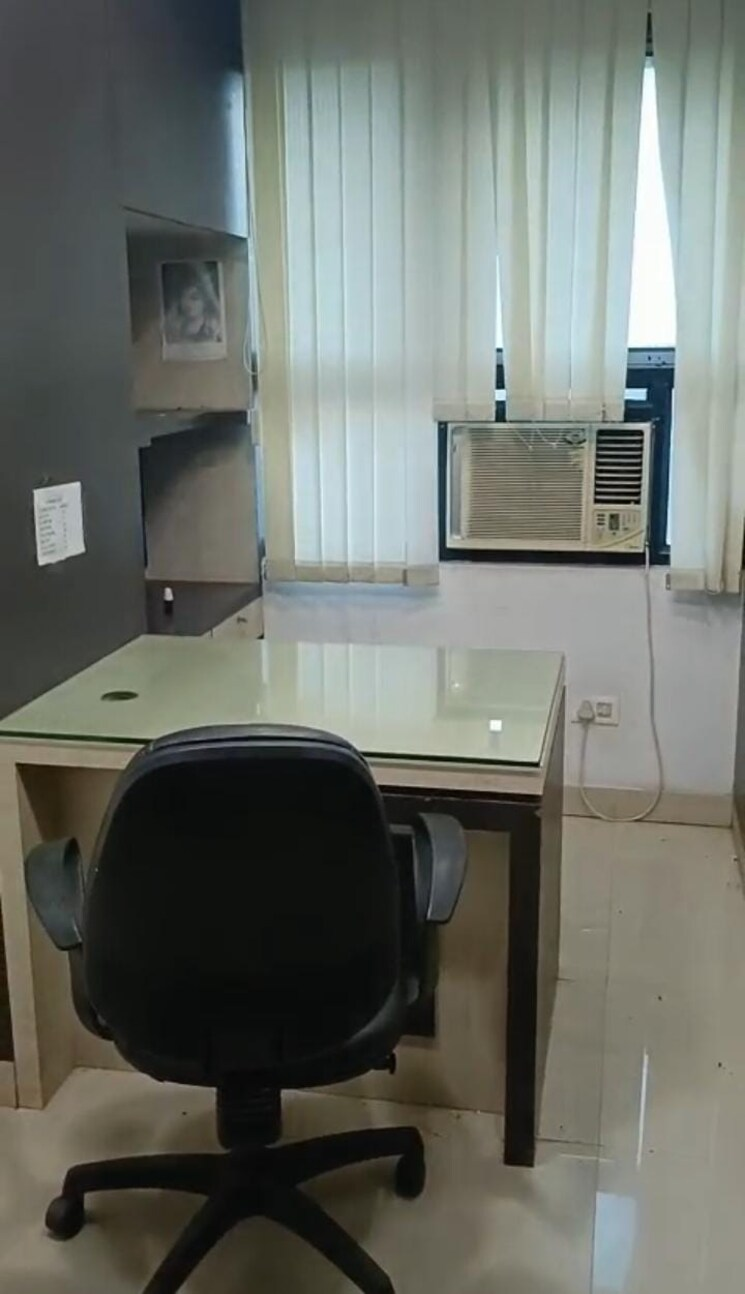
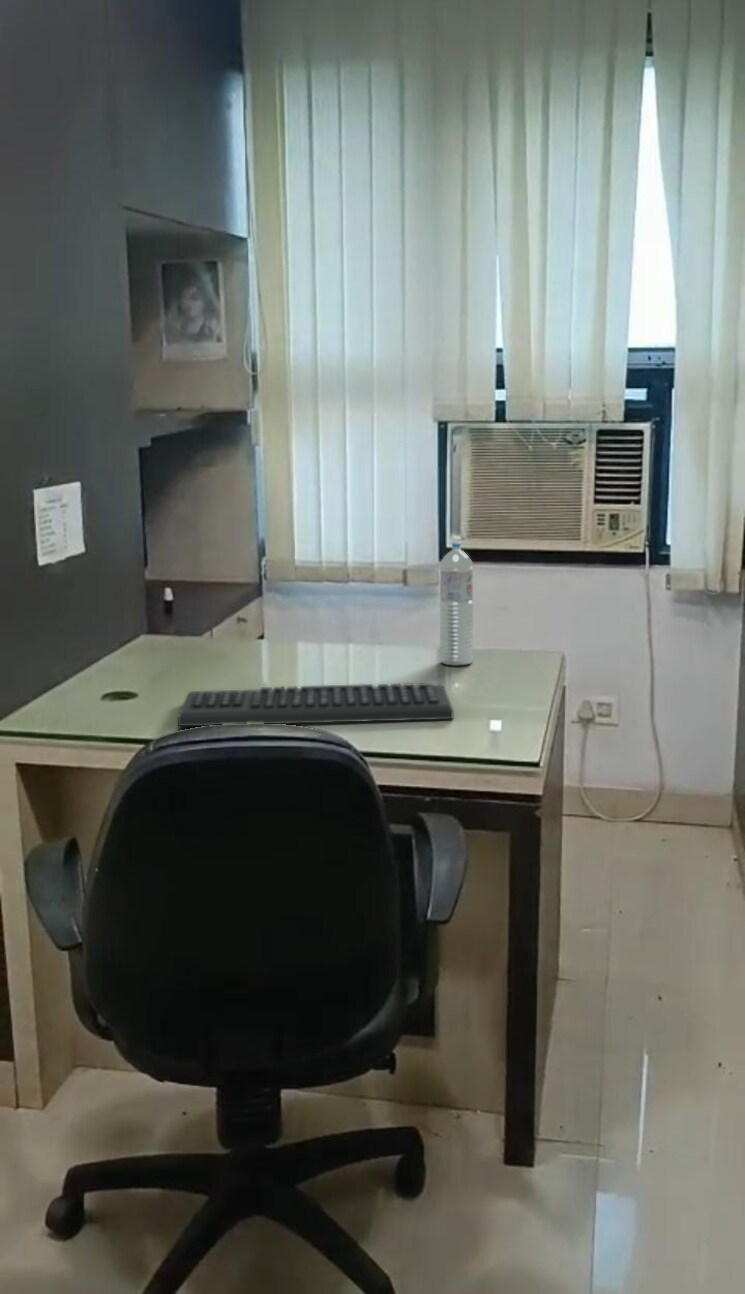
+ water bottle [439,541,474,666]
+ keyboard [177,682,454,727]
